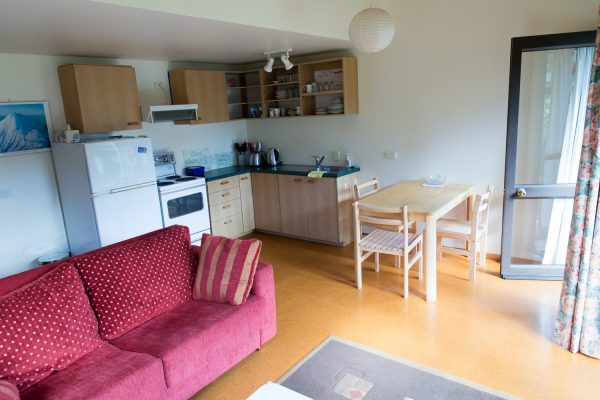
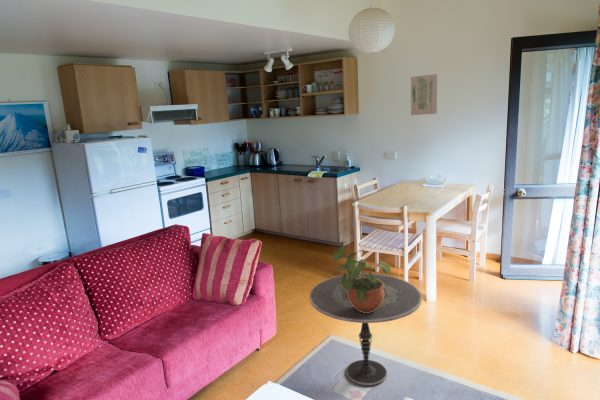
+ wall art [410,73,438,116]
+ potted plant [333,244,392,313]
+ side table [308,272,423,386]
